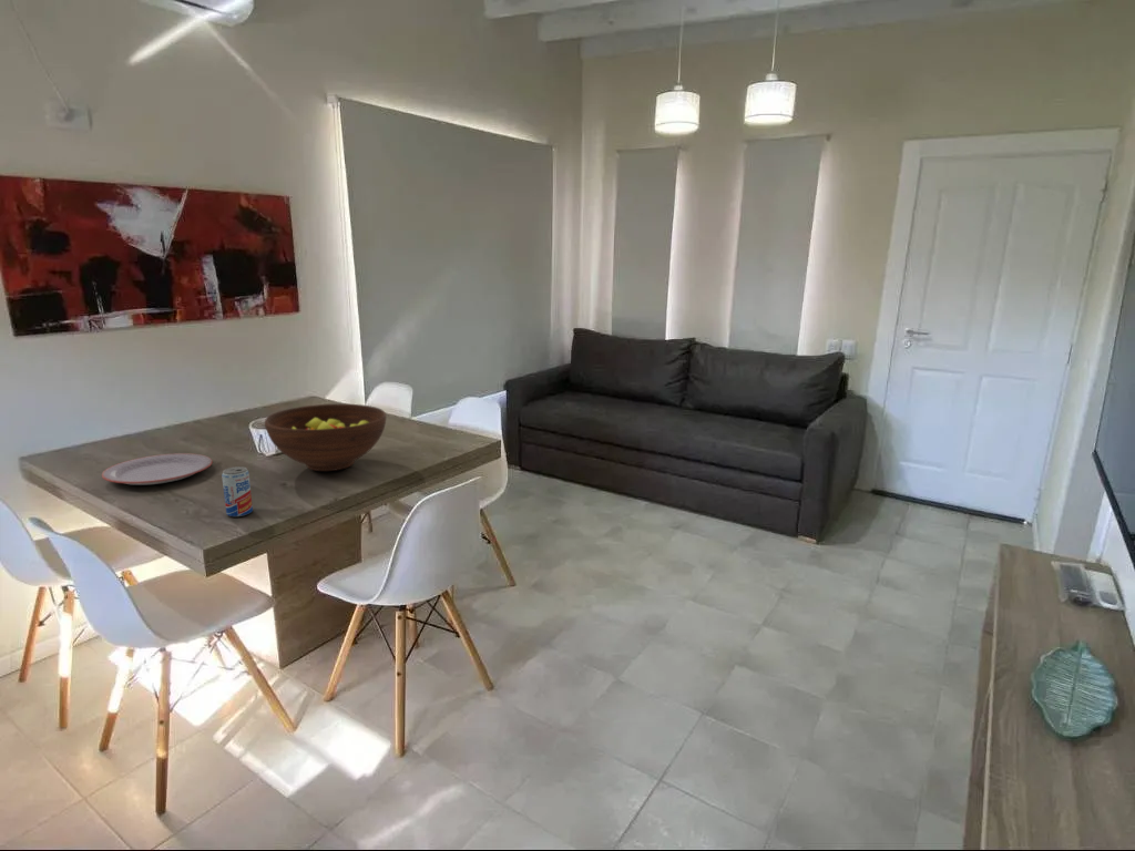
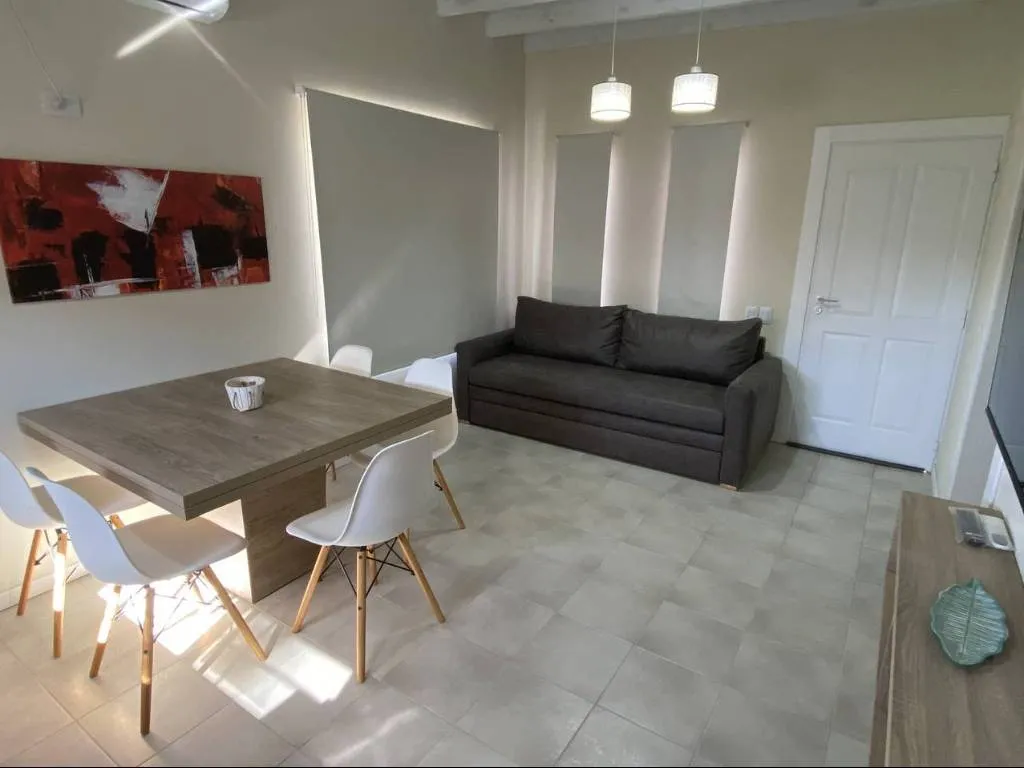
- fruit bowl [264,403,387,472]
- beverage can [221,465,254,517]
- plate [101,452,213,486]
